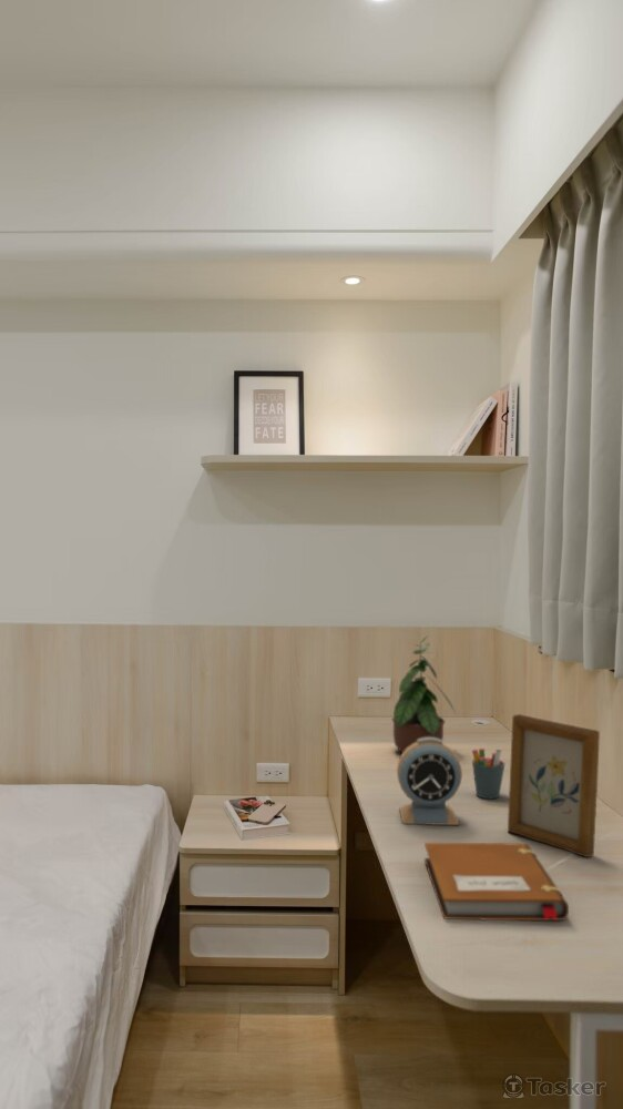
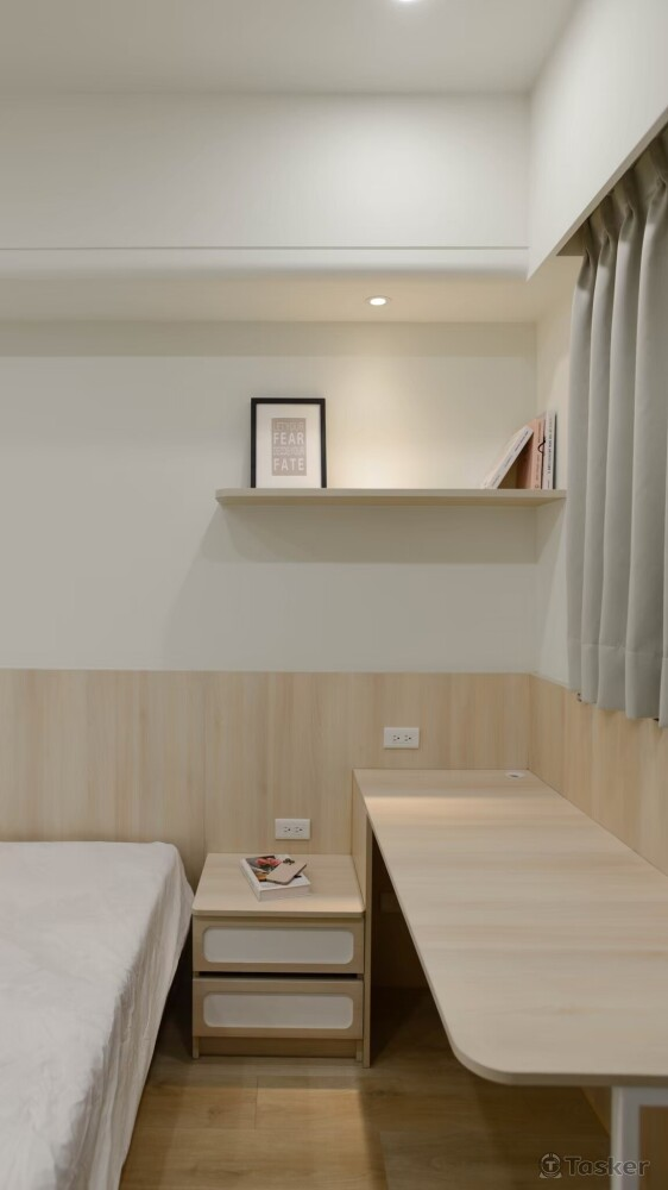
- alarm clock [396,737,463,826]
- potted plant [391,635,457,754]
- pen holder [471,747,505,800]
- picture frame [507,713,601,858]
- notebook [423,842,570,922]
